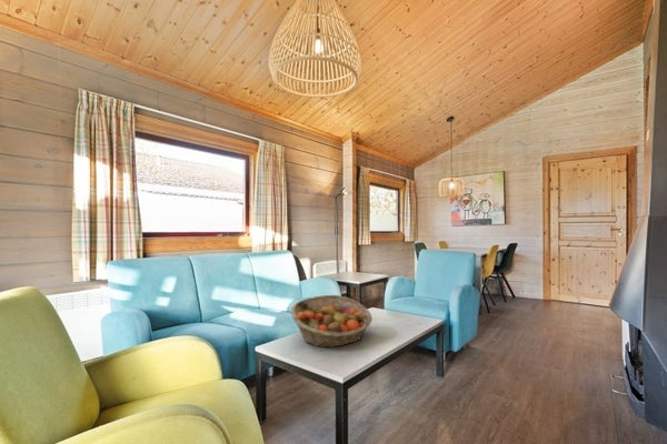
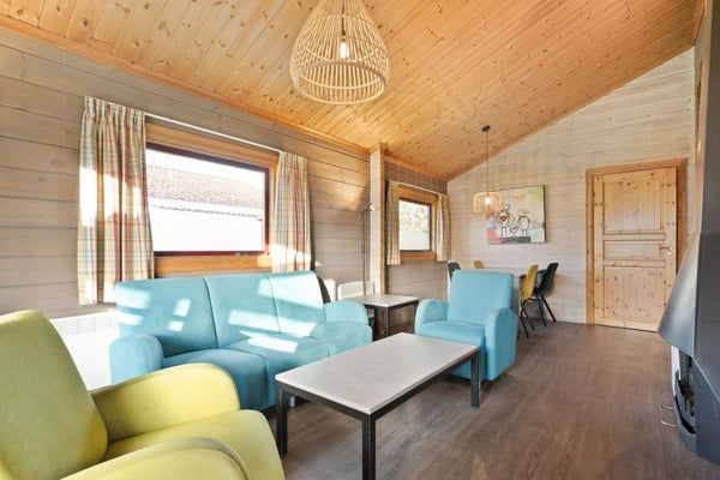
- fruit basket [290,294,374,349]
